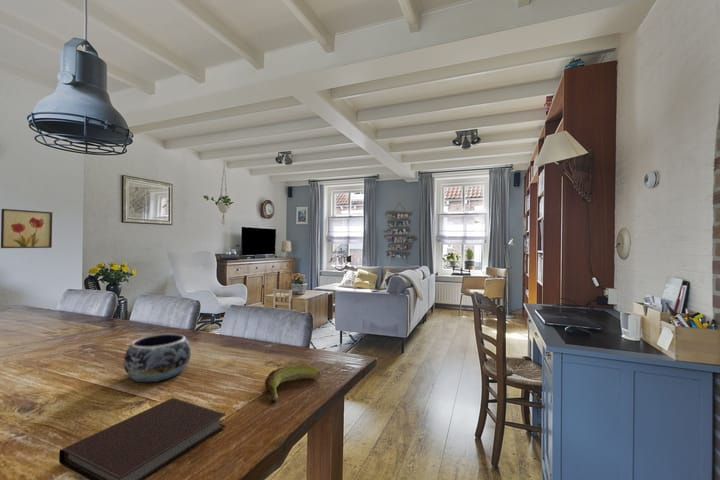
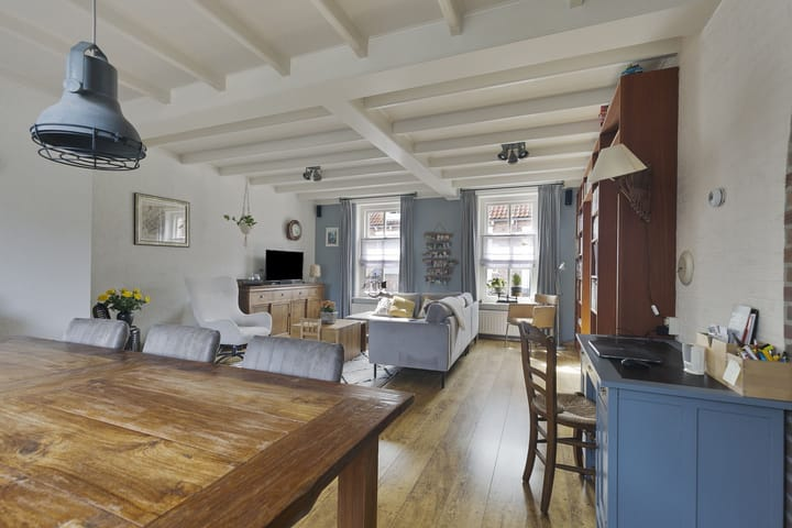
- decorative bowl [123,333,192,384]
- notebook [58,397,227,480]
- banana [264,363,321,403]
- wall art [0,208,53,249]
